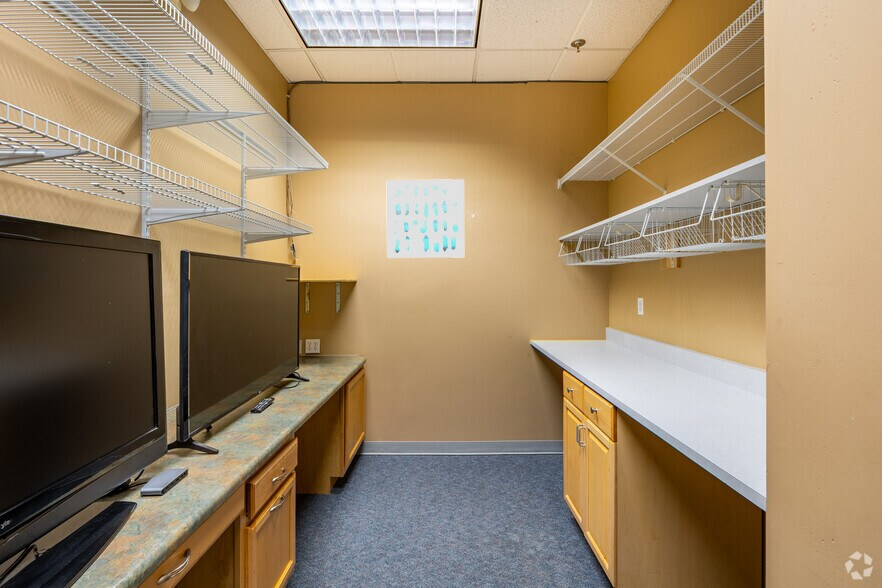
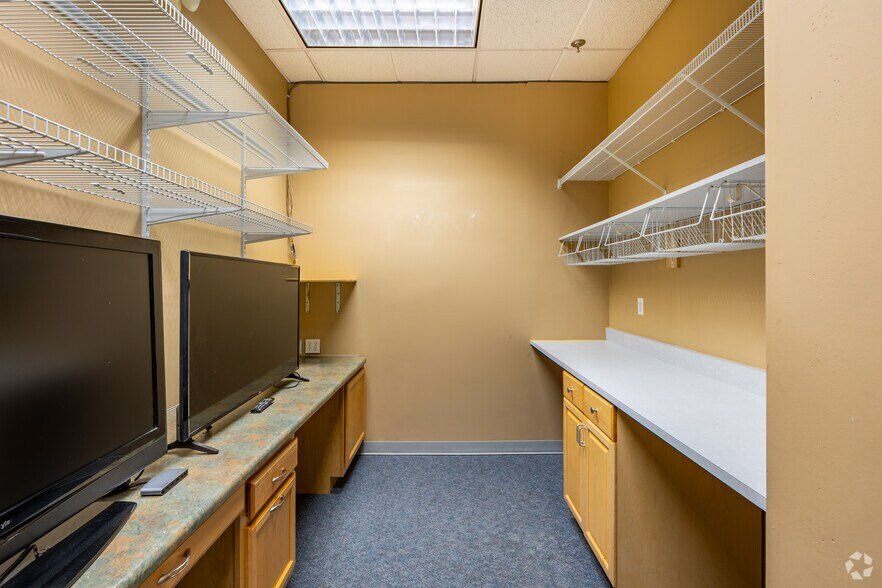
- wall art [385,178,465,259]
